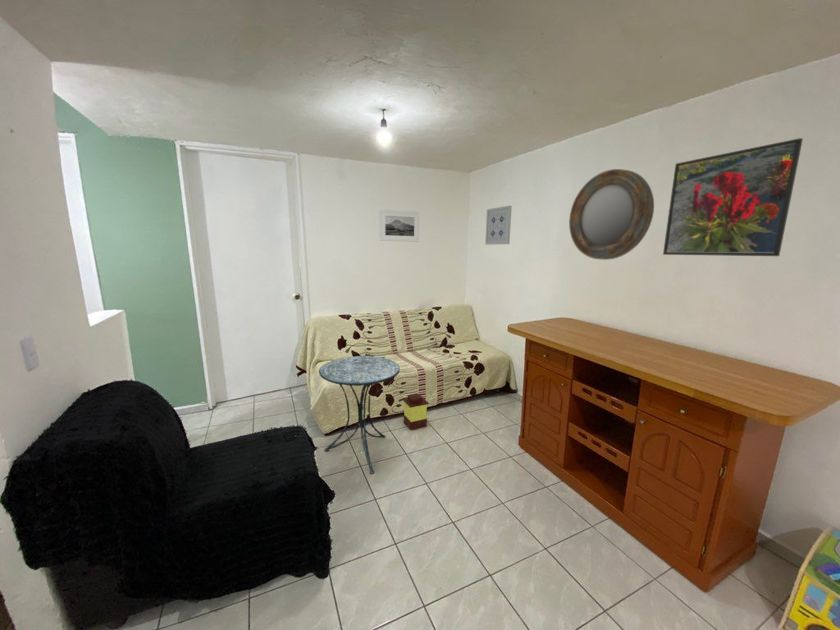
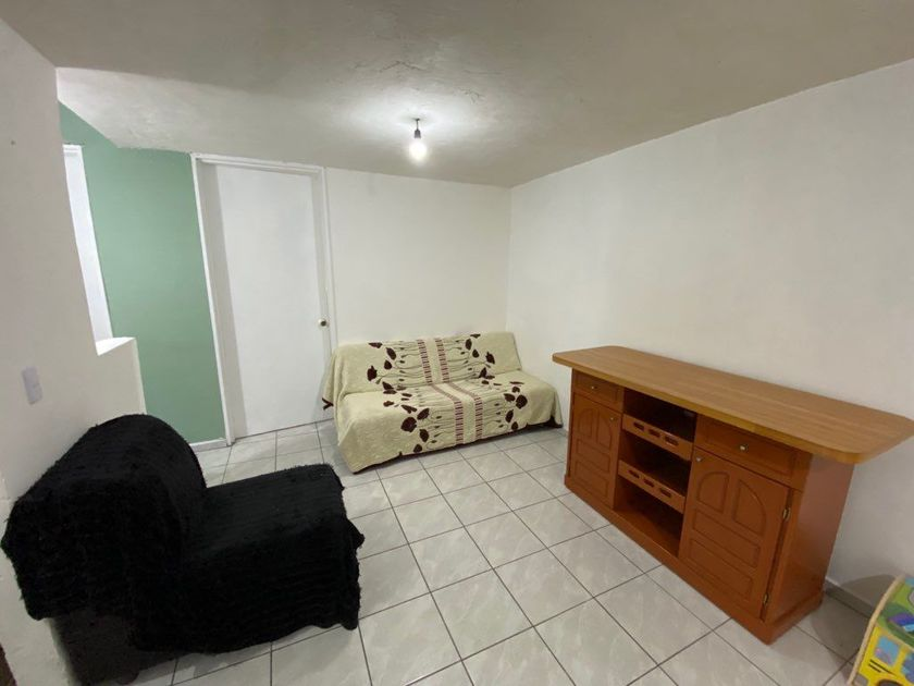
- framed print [662,137,804,257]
- toy house [401,392,430,431]
- home mirror [568,168,655,261]
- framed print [379,208,420,243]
- side table [318,355,401,475]
- wall art [484,205,513,246]
